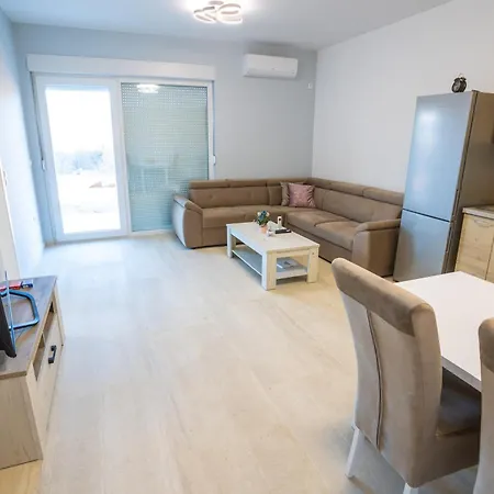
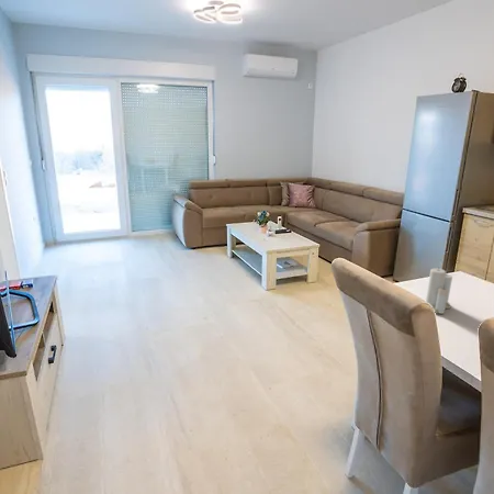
+ candle [425,267,453,315]
